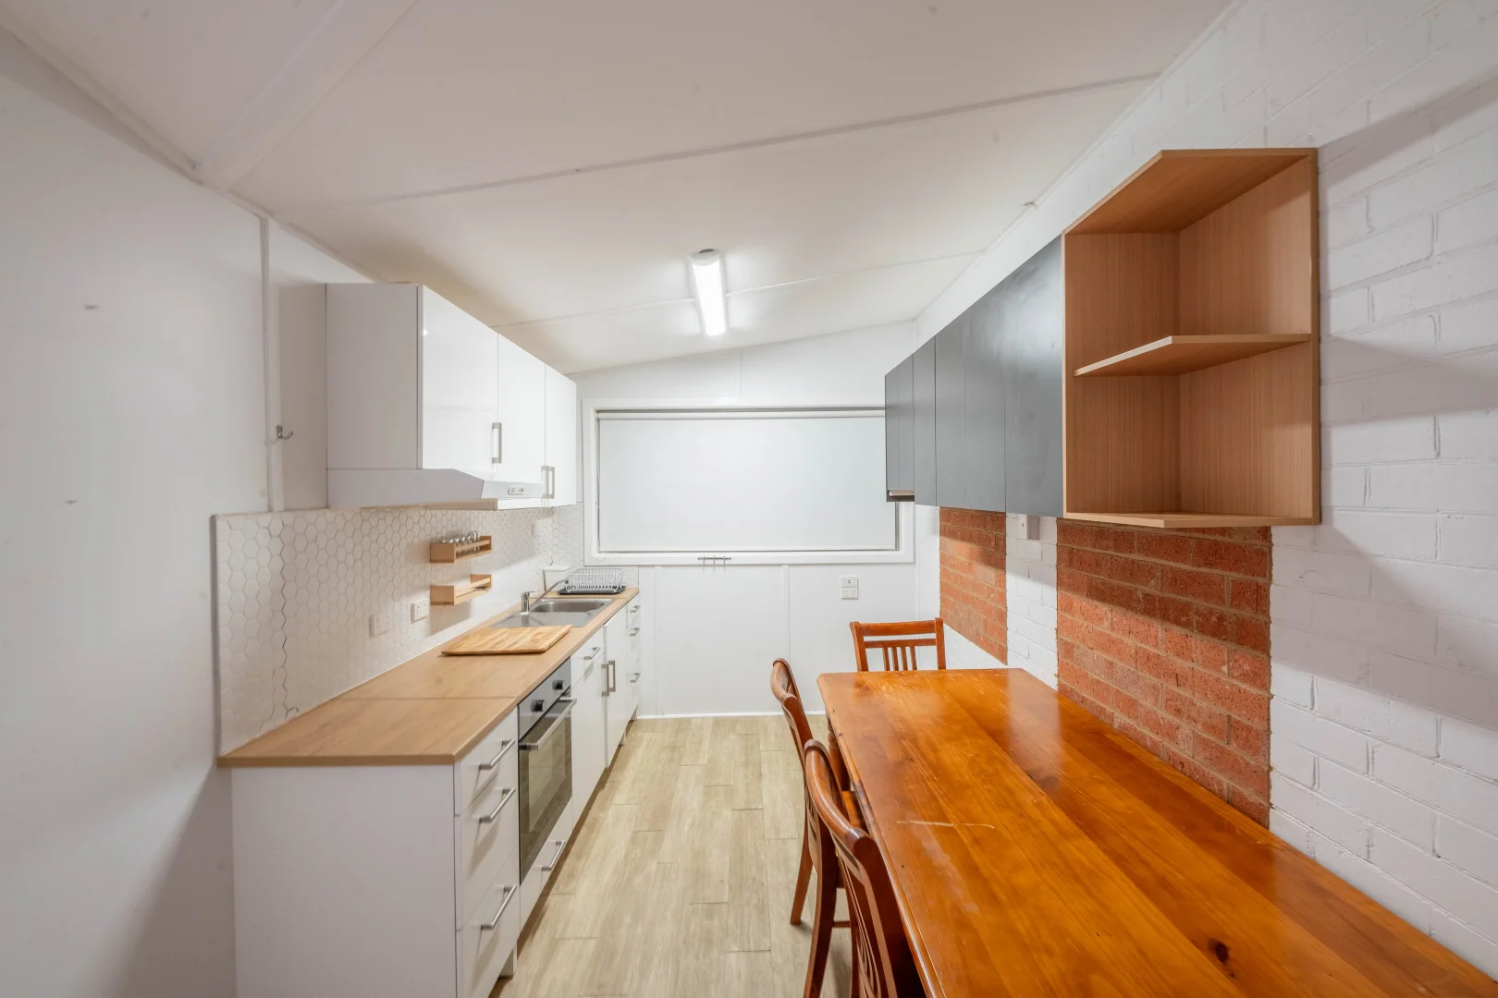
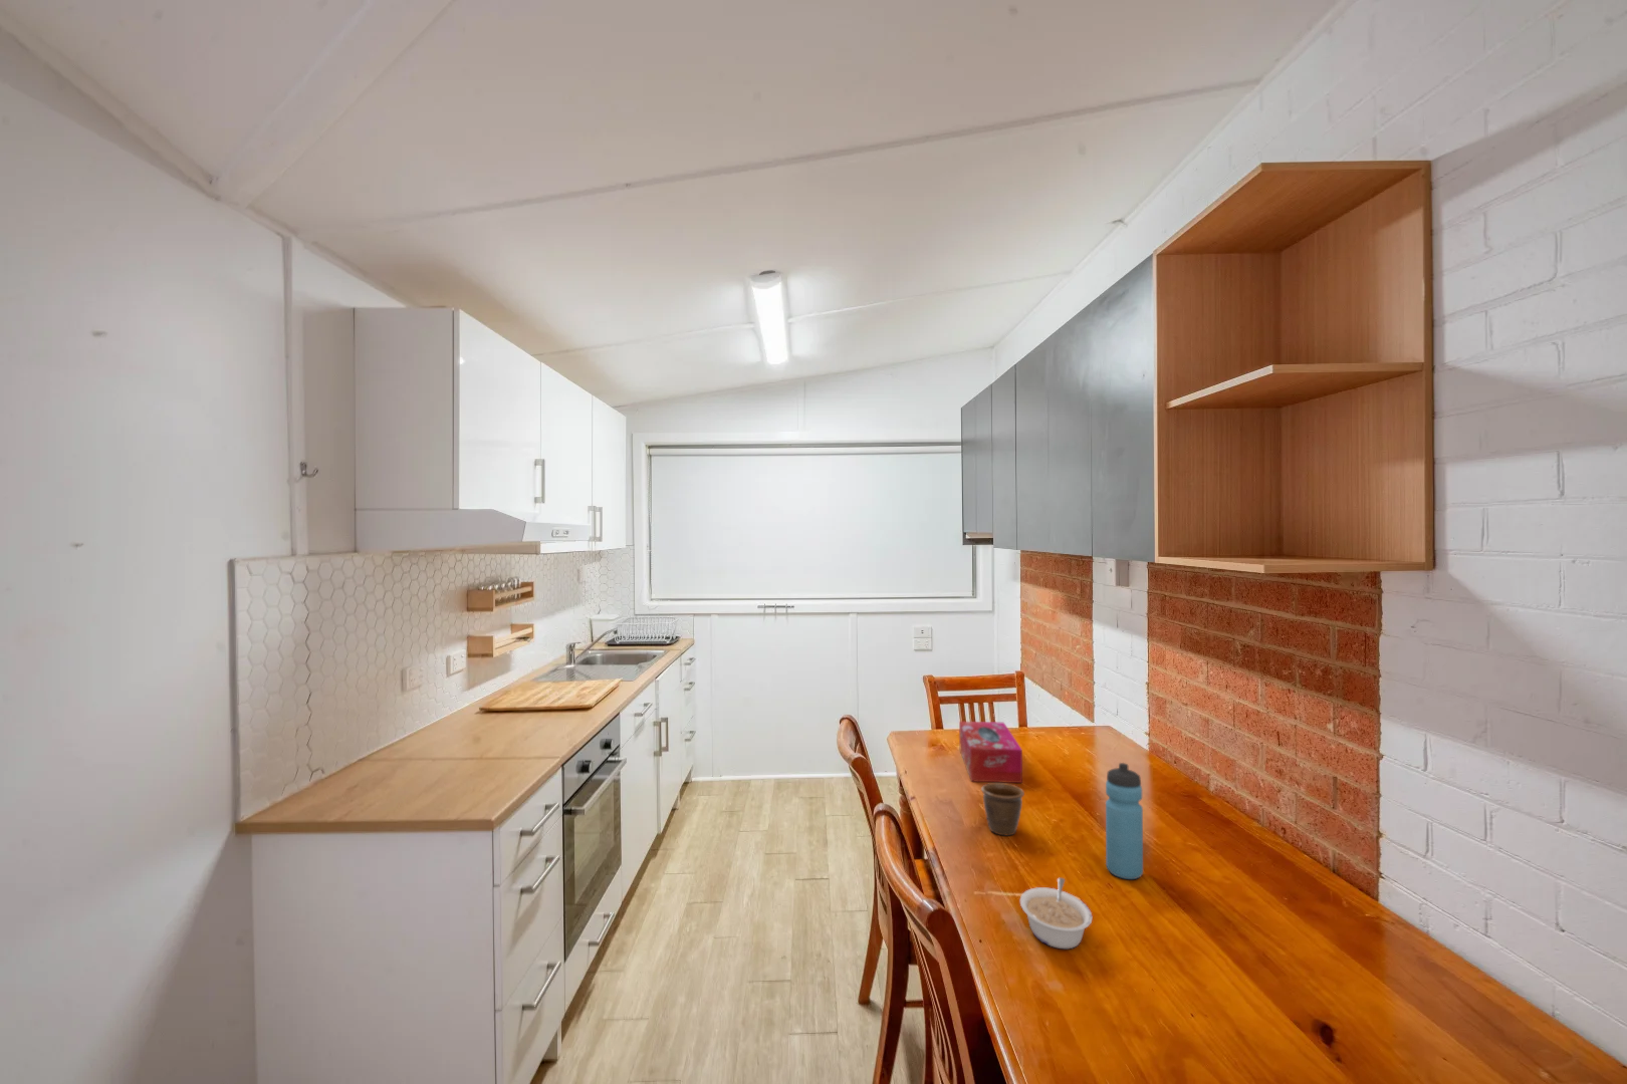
+ mug [981,782,1025,836]
+ legume [1019,877,1093,950]
+ water bottle [1105,762,1144,881]
+ tissue box [958,721,1023,784]
